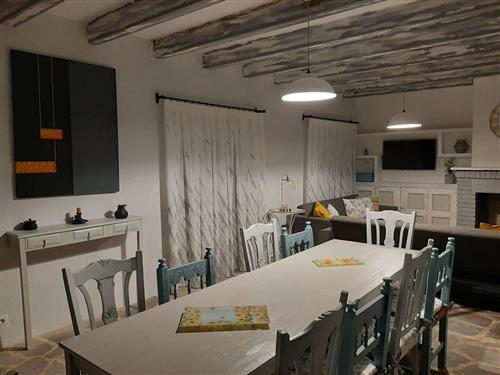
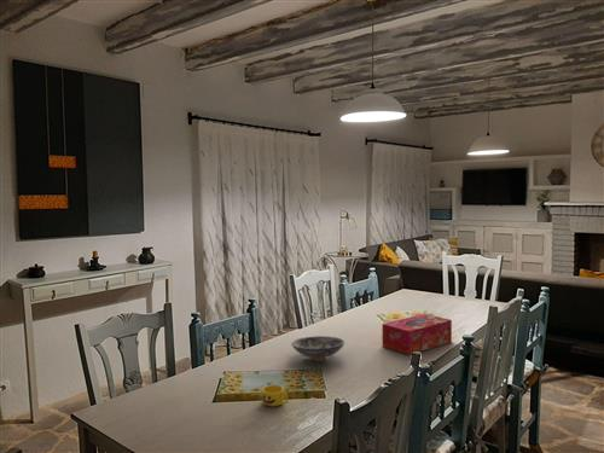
+ bowl [290,335,345,361]
+ cup [261,384,289,407]
+ tissue box [381,313,453,356]
